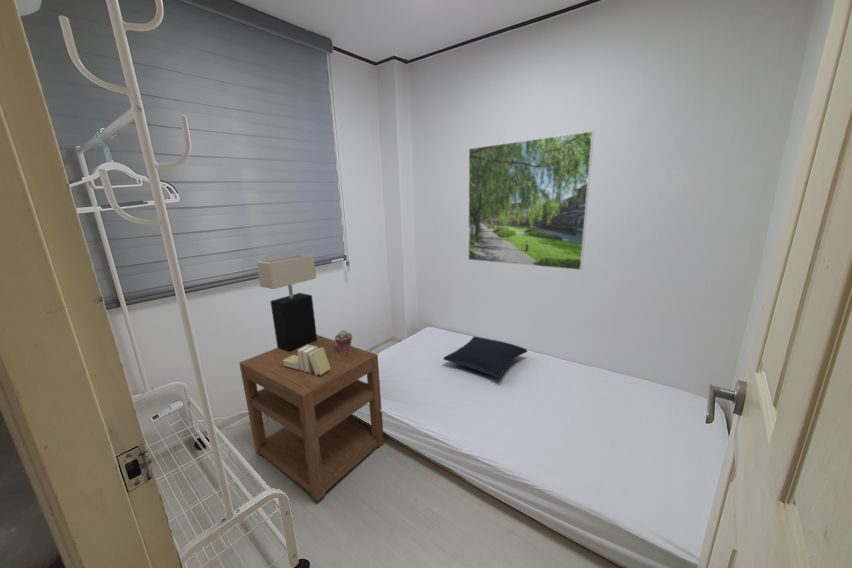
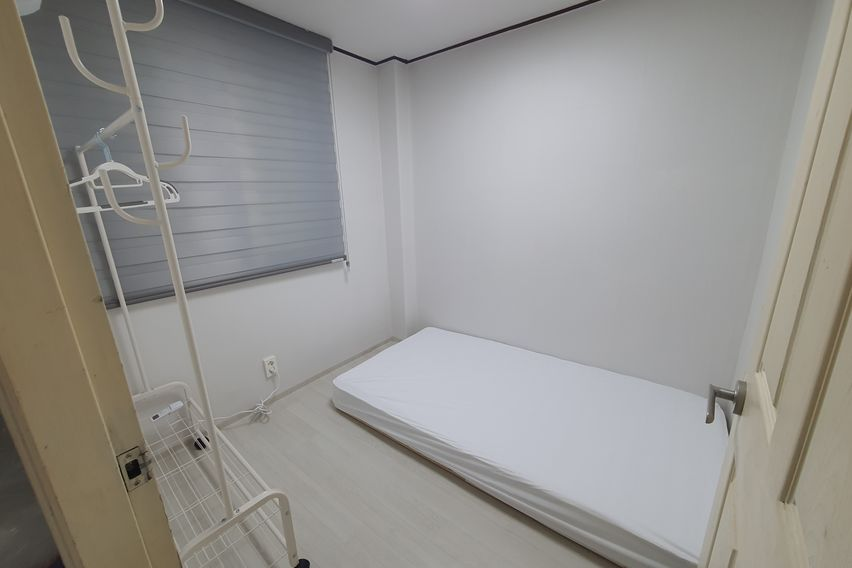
- potted succulent [334,329,353,353]
- table lamp [256,253,318,352]
- pillow [442,336,529,379]
- books [282,344,331,376]
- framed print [467,130,595,271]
- nightstand [238,334,385,502]
